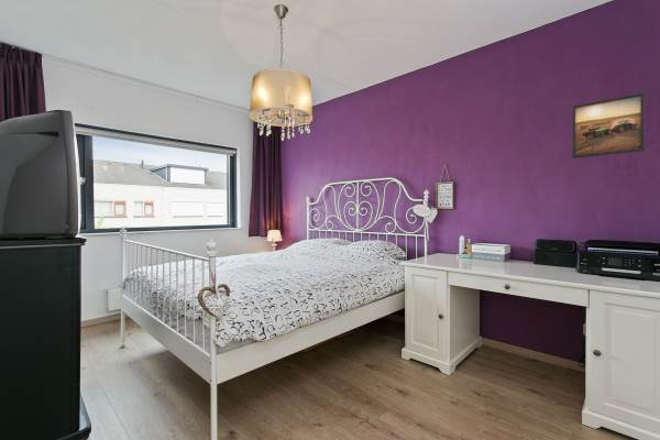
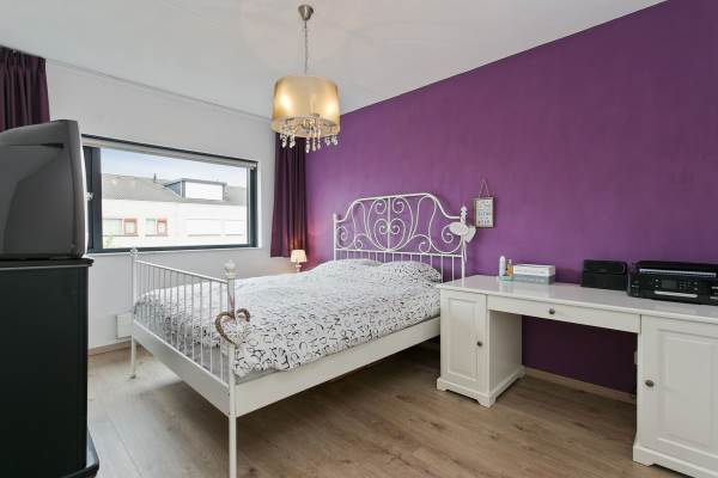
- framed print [571,91,646,160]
